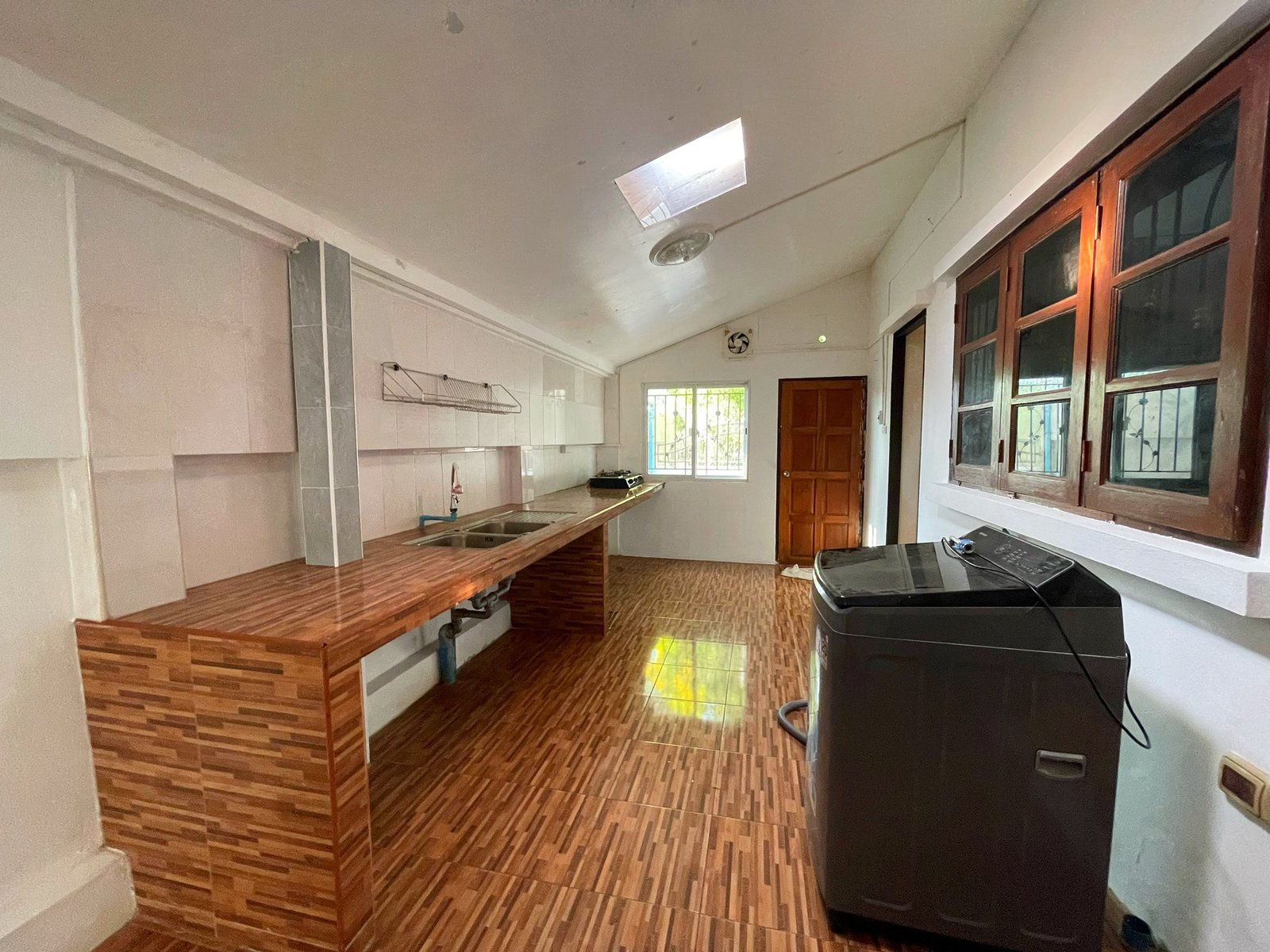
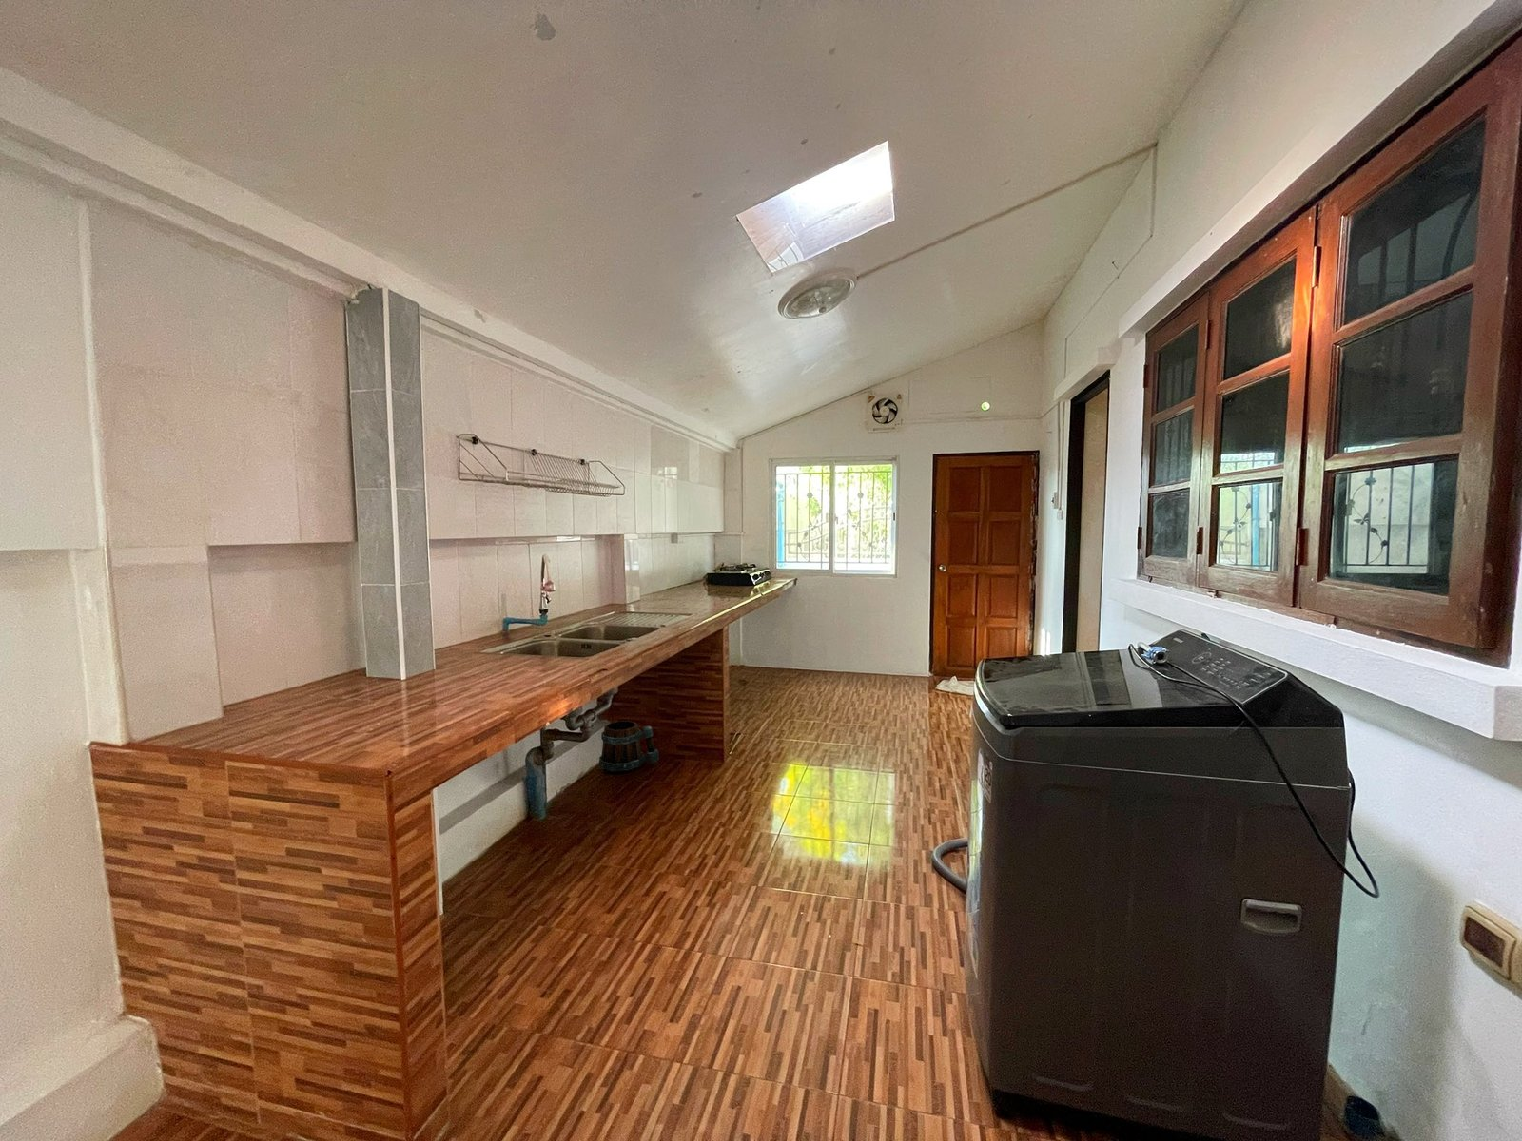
+ bucket [598,720,660,774]
